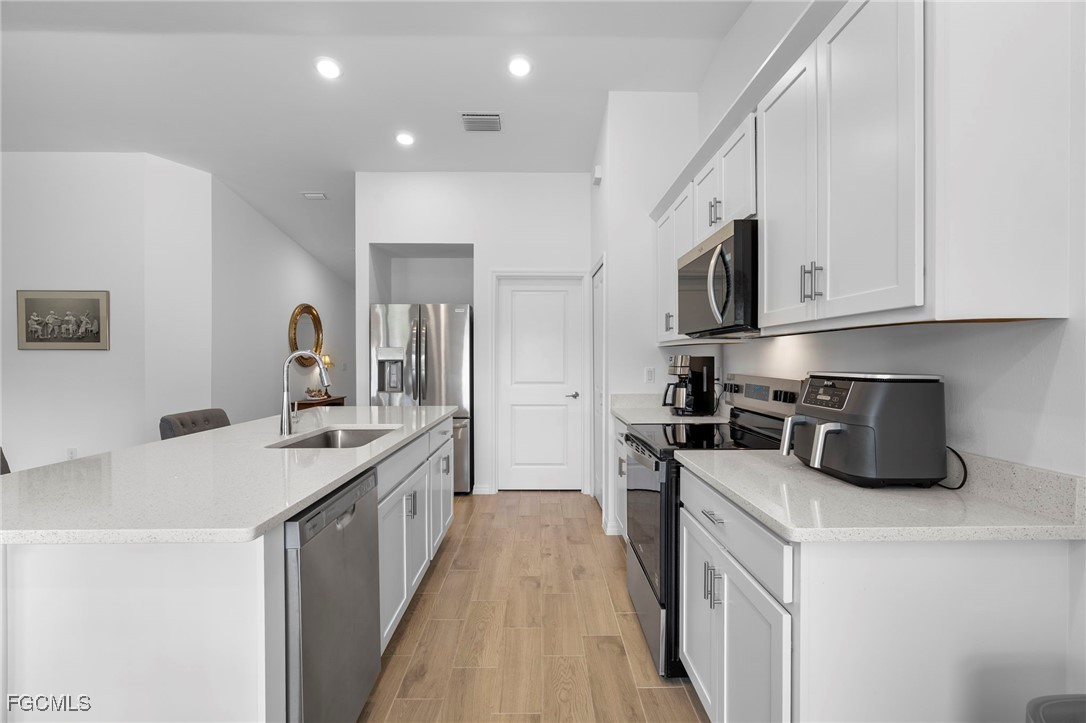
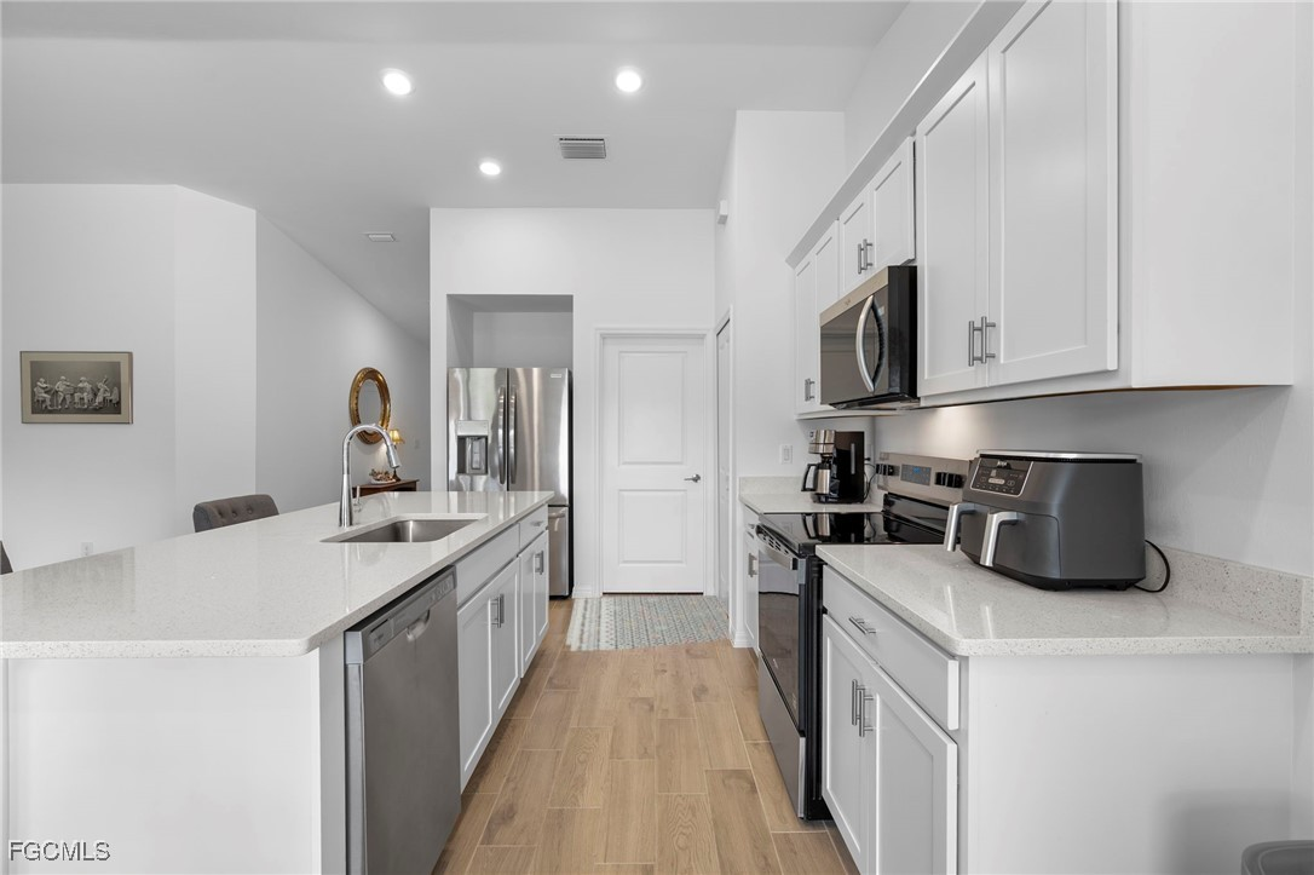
+ rug [565,594,731,652]
